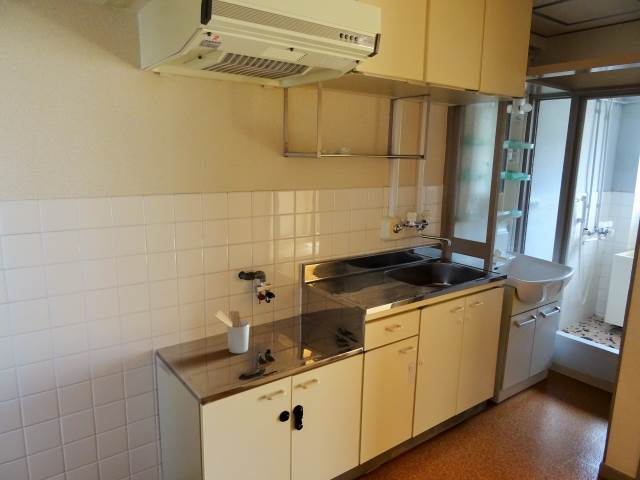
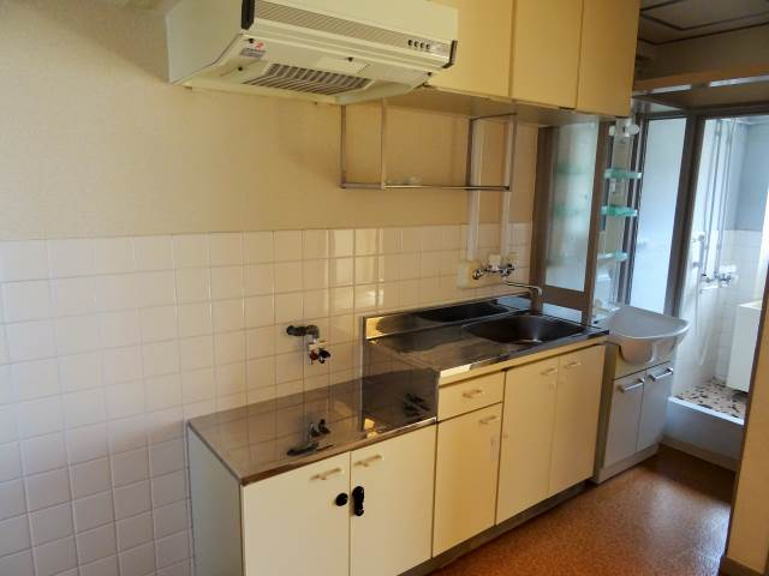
- utensil holder [214,310,250,354]
